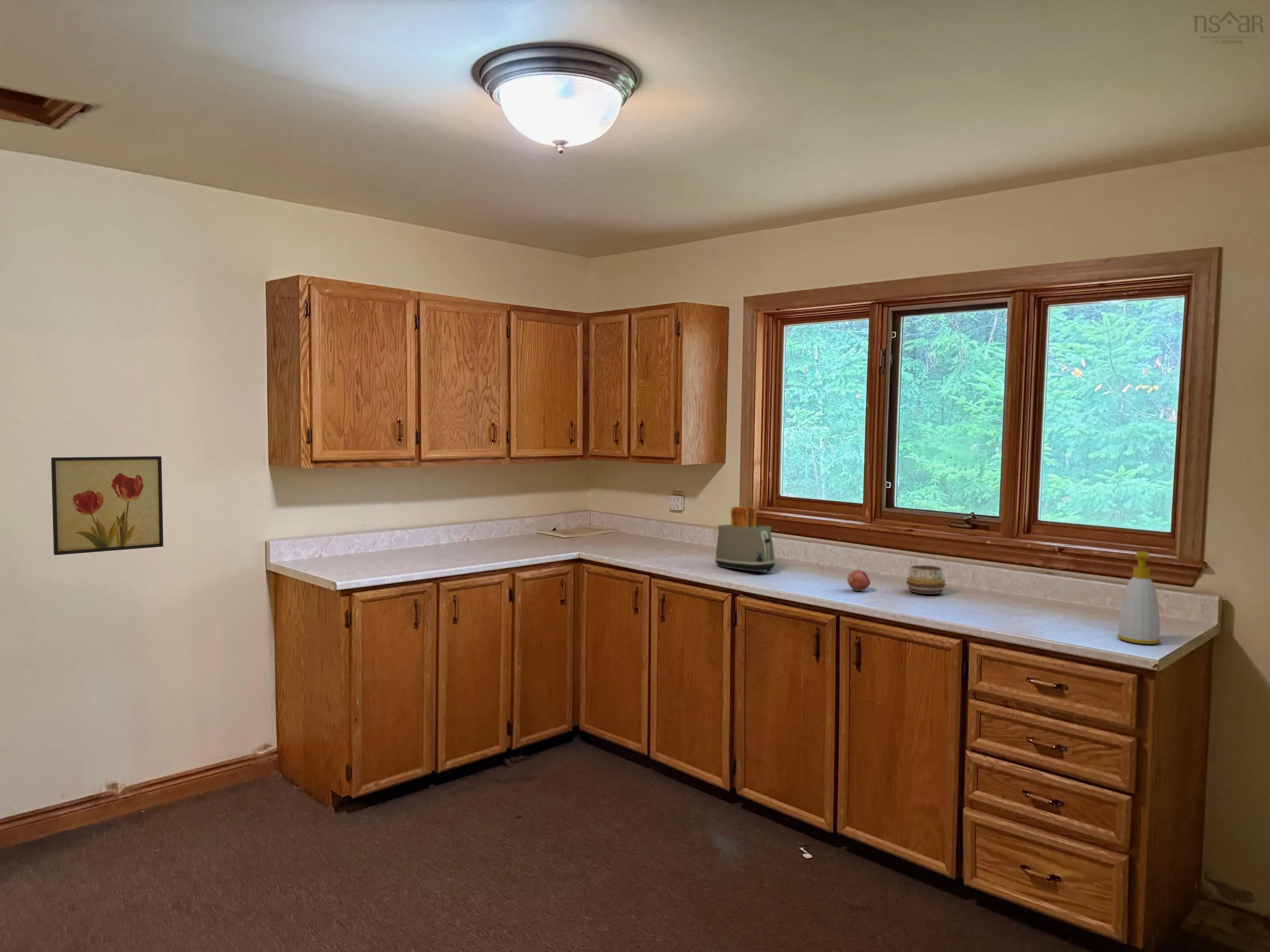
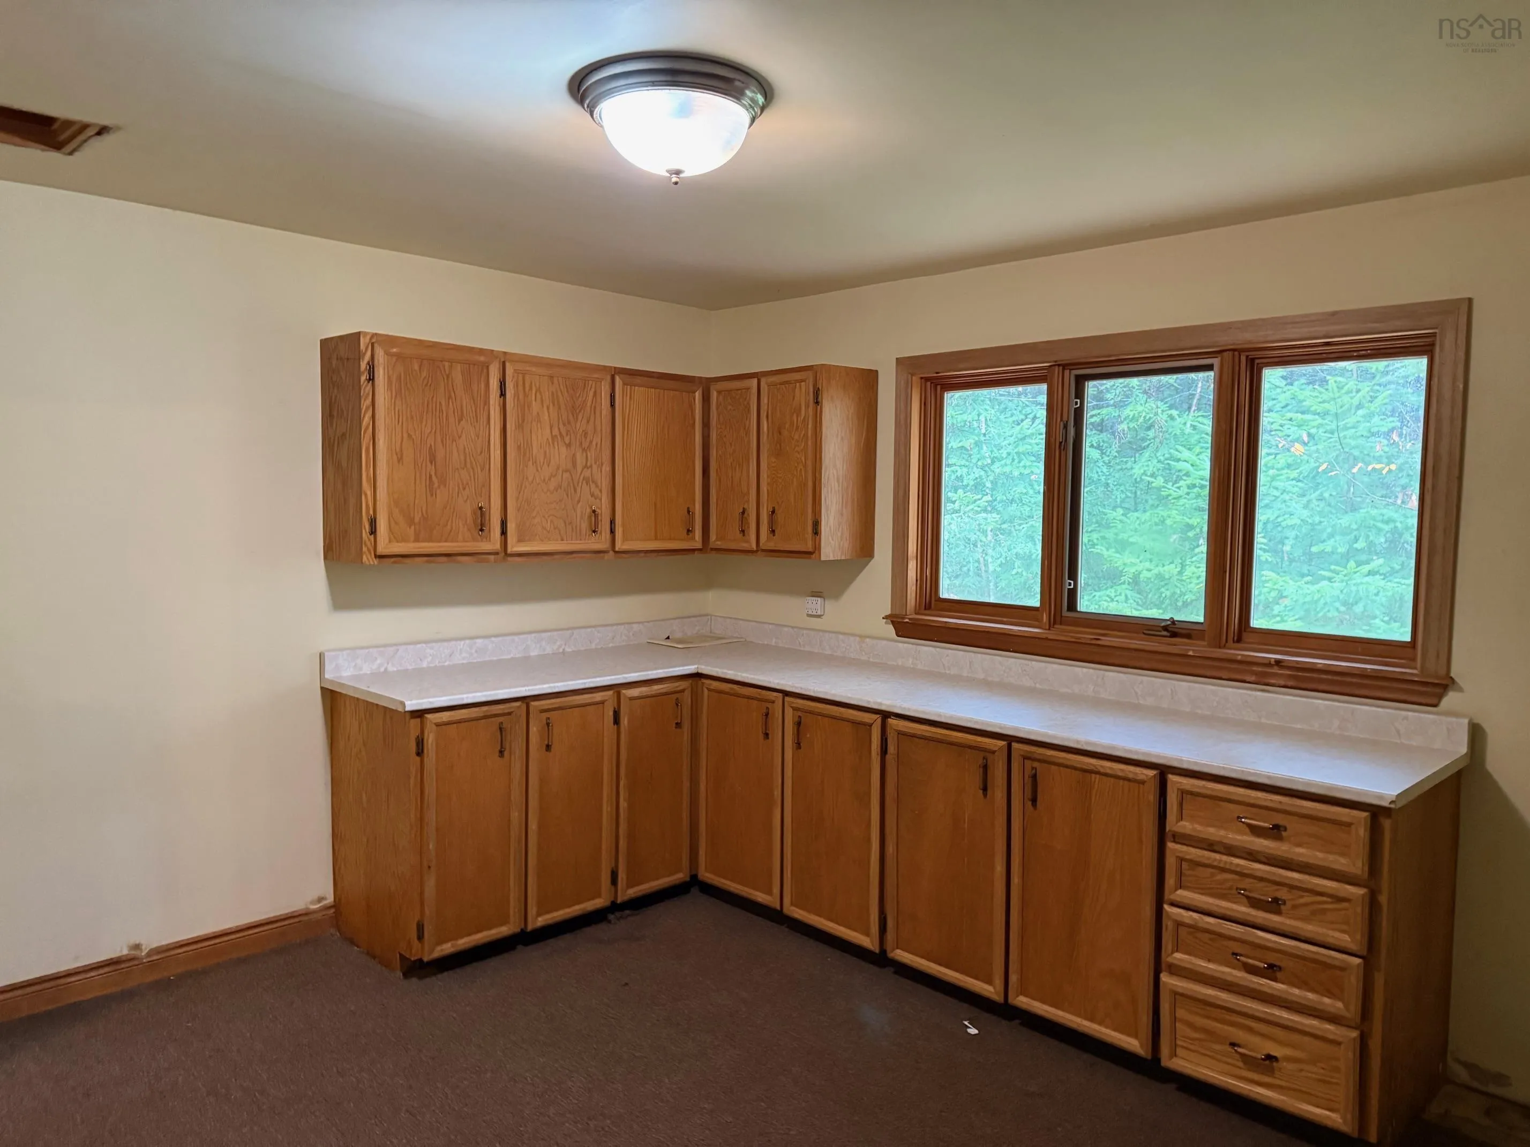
- toaster [715,506,776,573]
- soap bottle [1117,551,1161,645]
- fruit [847,569,871,592]
- wall art [51,456,164,556]
- decorative bowl [906,565,946,595]
